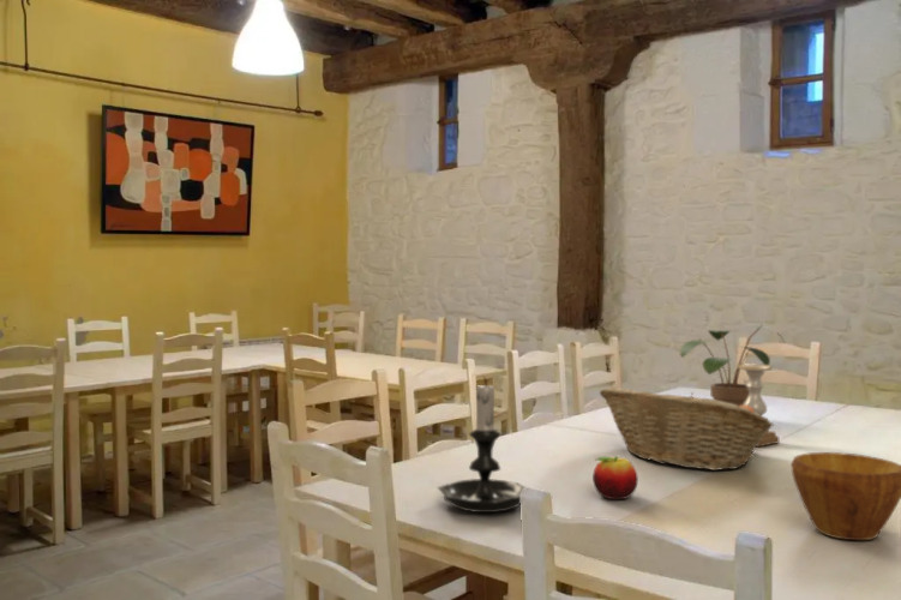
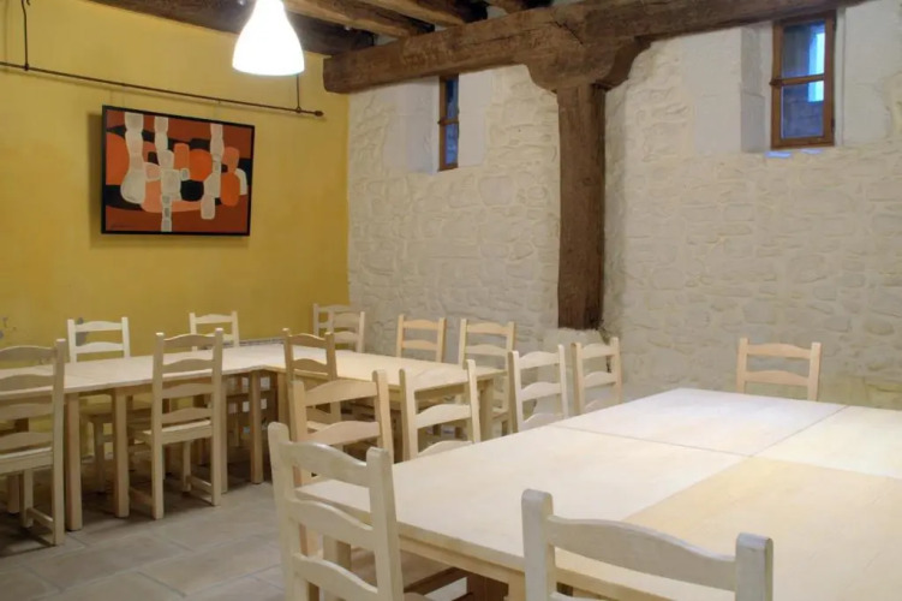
- fruit [591,455,639,500]
- candle holder [437,376,528,514]
- bowl [791,451,901,541]
- fruit basket [599,386,775,472]
- candle holder [737,362,780,448]
- potted plant [678,324,786,407]
